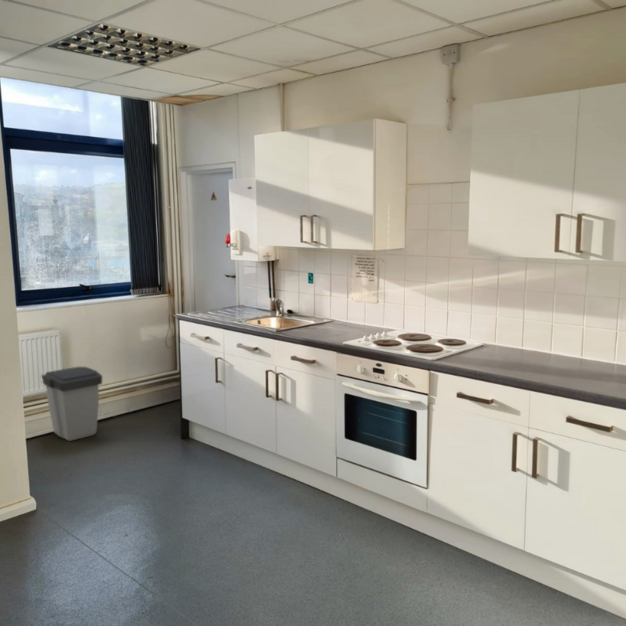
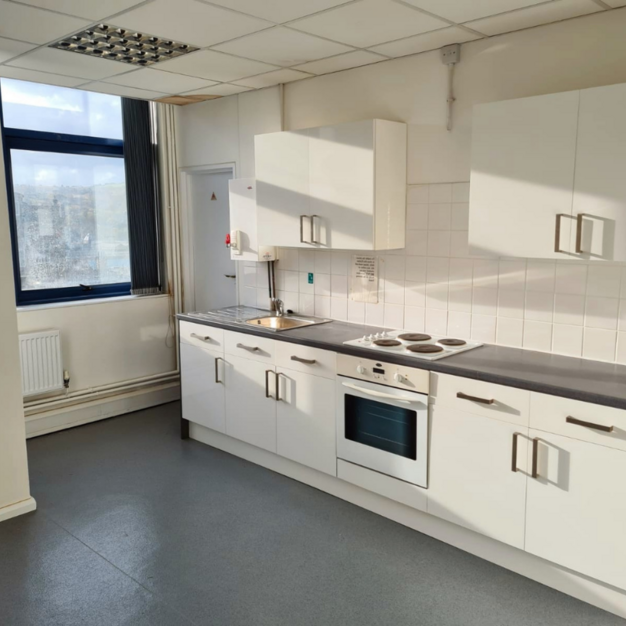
- trash can [41,366,103,442]
